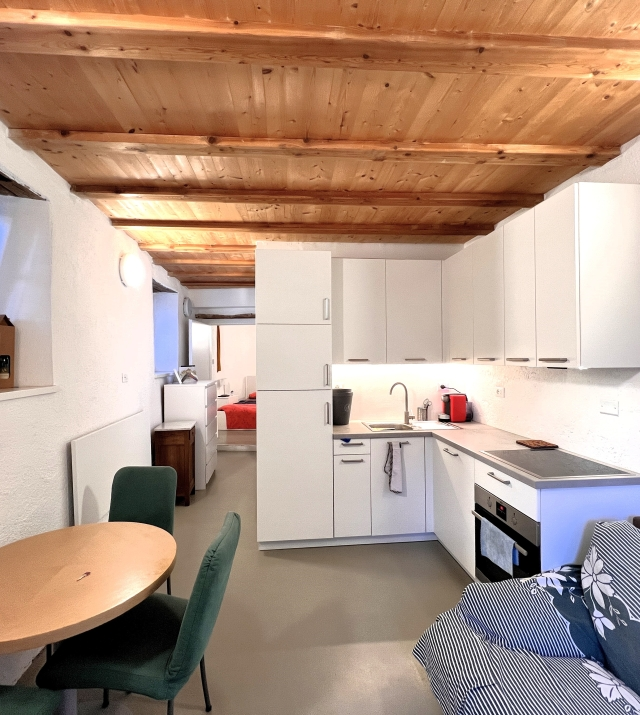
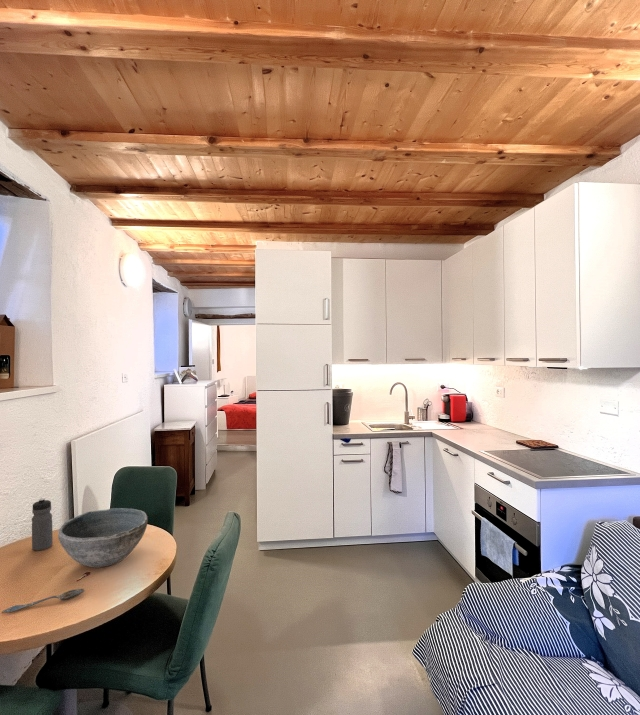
+ bowl [57,507,149,569]
+ spoon [1,588,85,614]
+ water bottle [31,497,54,552]
